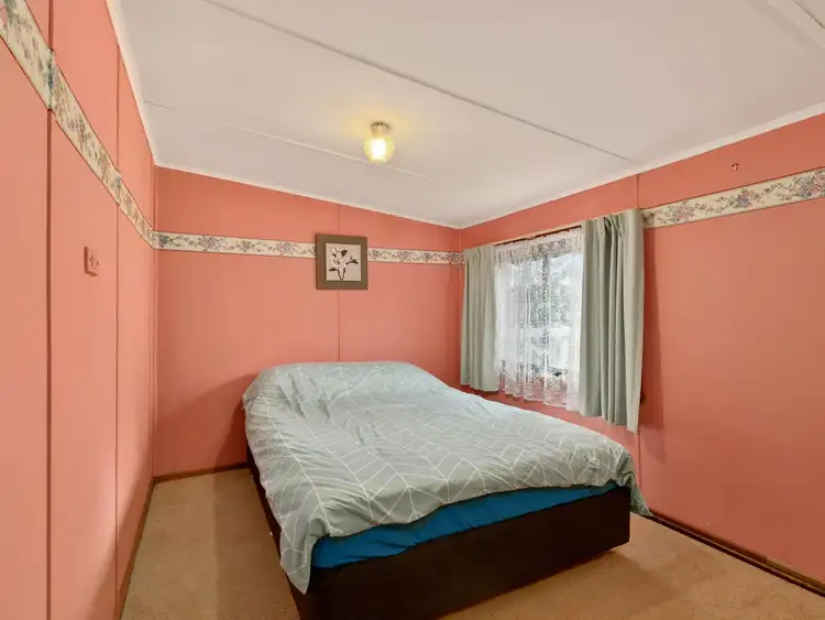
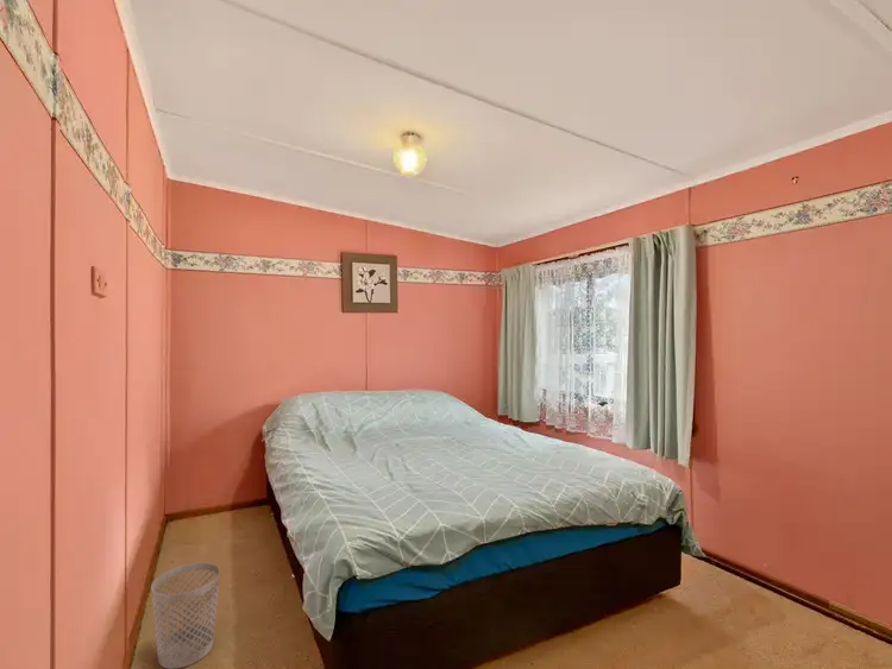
+ wastebasket [150,562,221,669]
